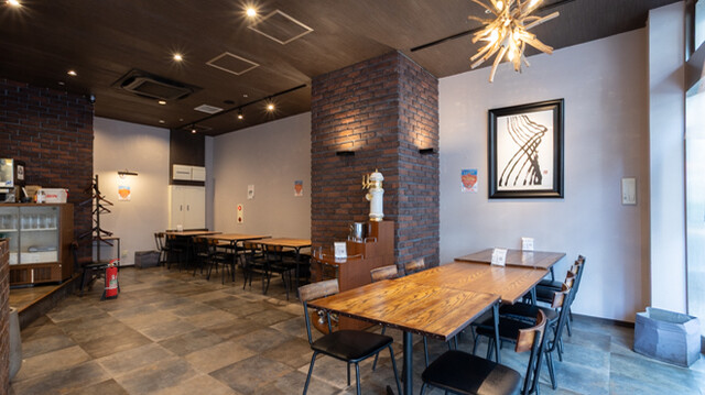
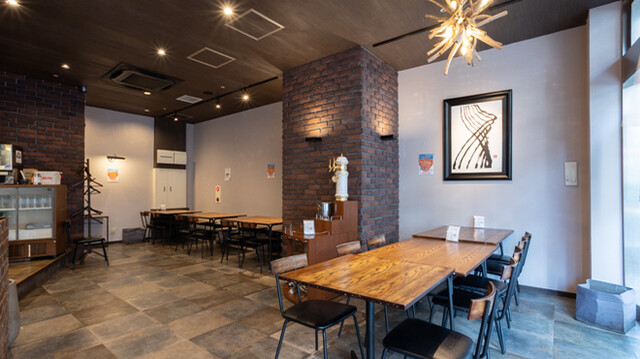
- fire extinguisher [99,257,121,301]
